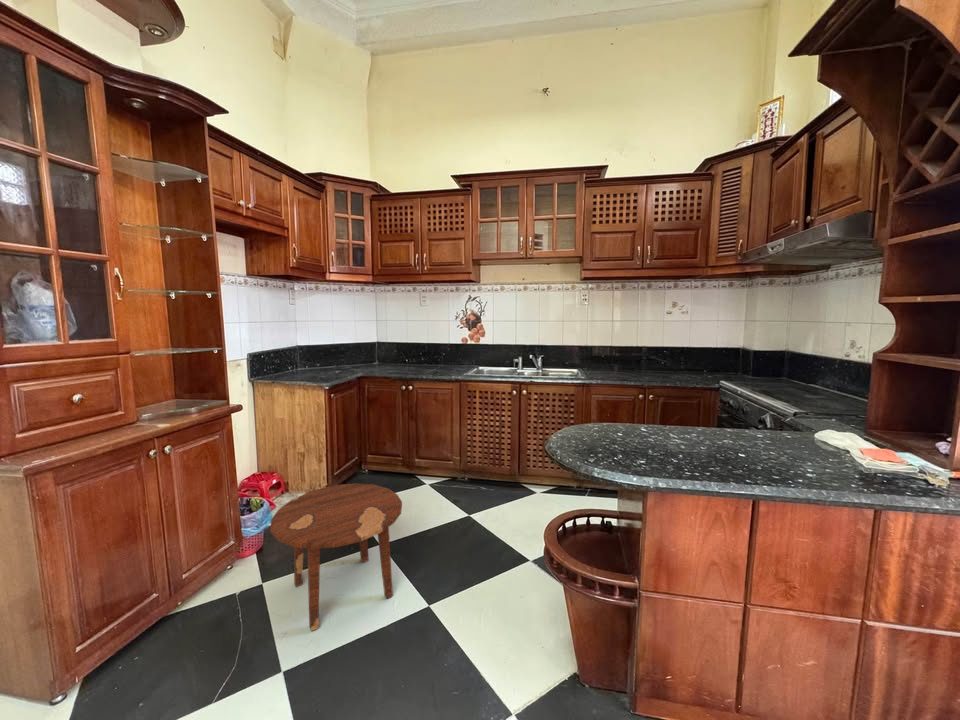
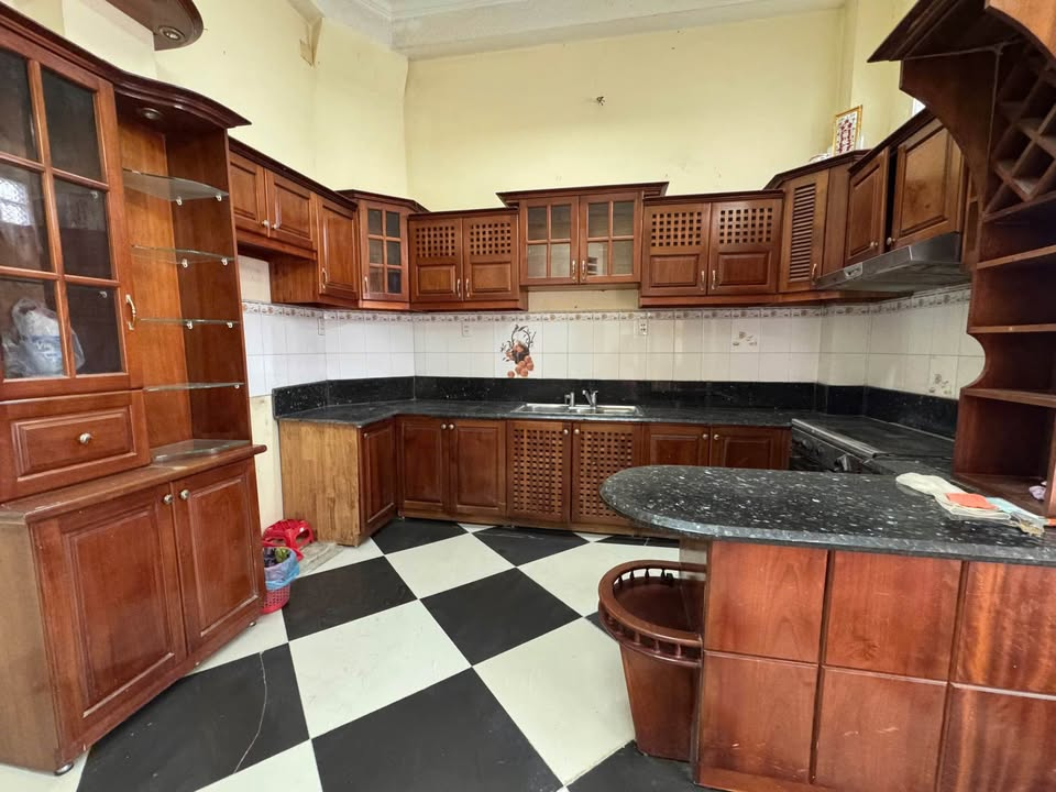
- side table [269,483,403,632]
